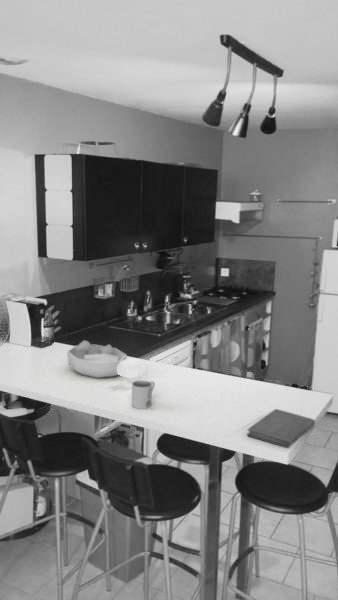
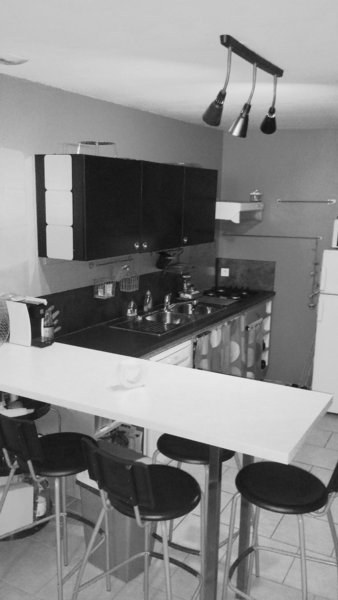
- mug [131,379,156,410]
- notebook [246,408,316,449]
- fruit bowl [66,339,128,379]
